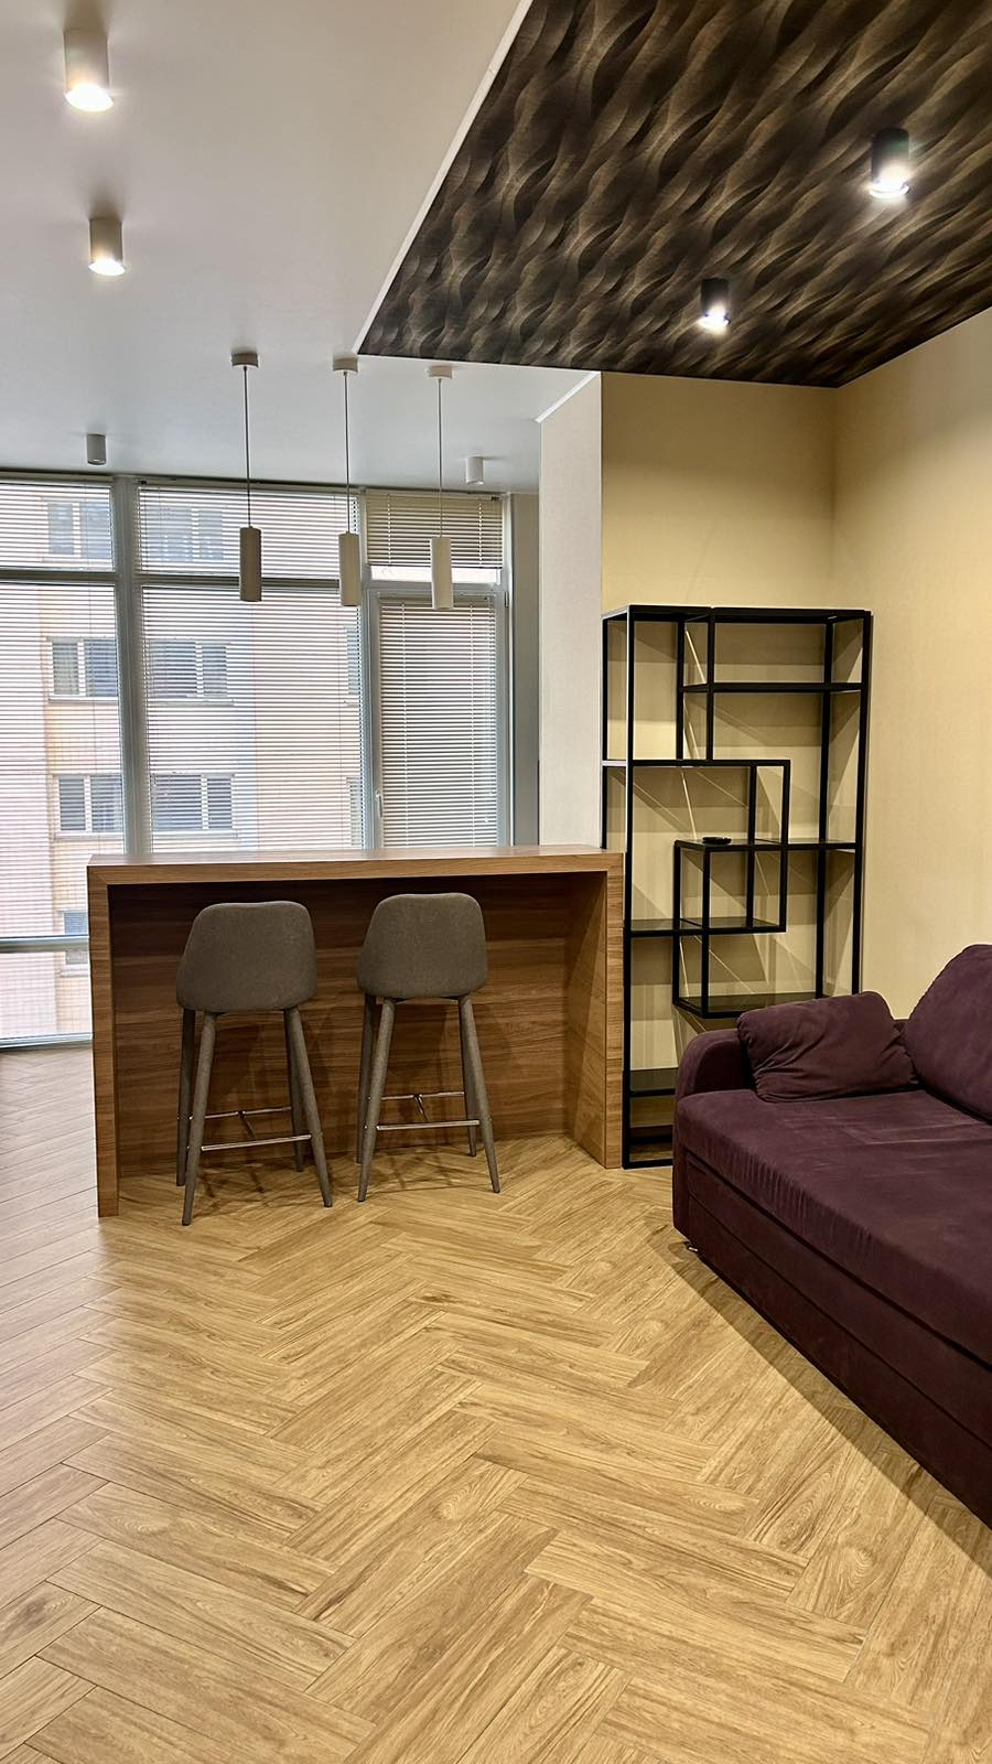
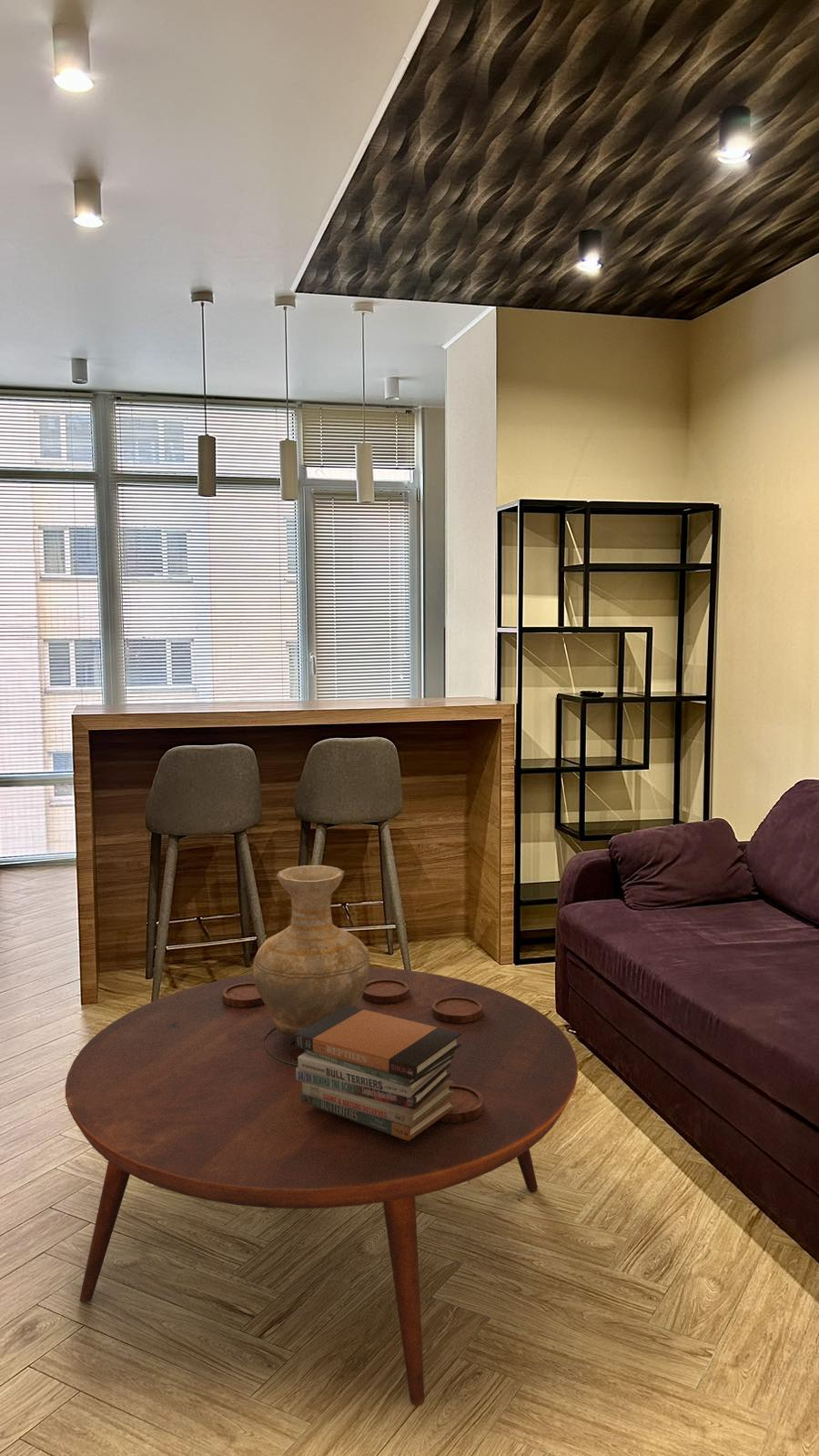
+ book stack [295,1006,461,1141]
+ coffee table [65,966,579,1407]
+ vase [252,864,370,1036]
